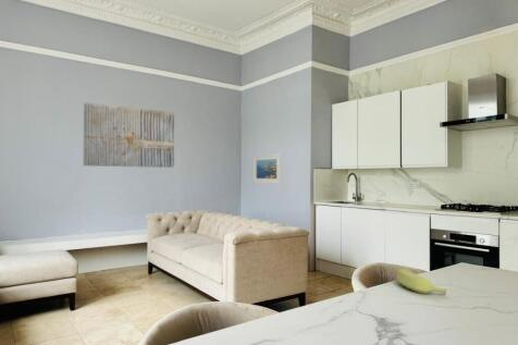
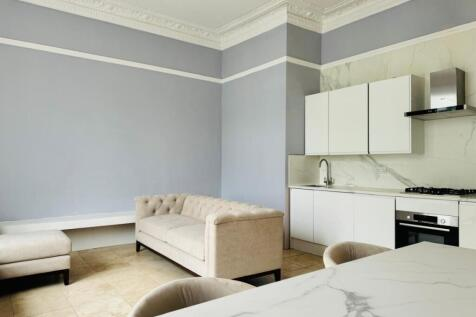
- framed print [252,152,282,185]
- wall art [83,101,175,169]
- banana [395,268,447,296]
